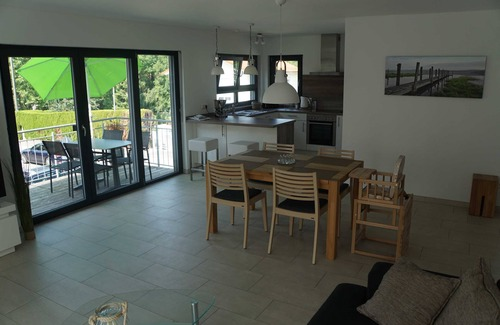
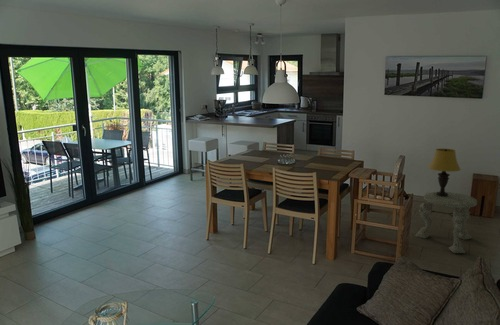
+ table lamp [427,148,462,196]
+ side table [414,191,478,254]
